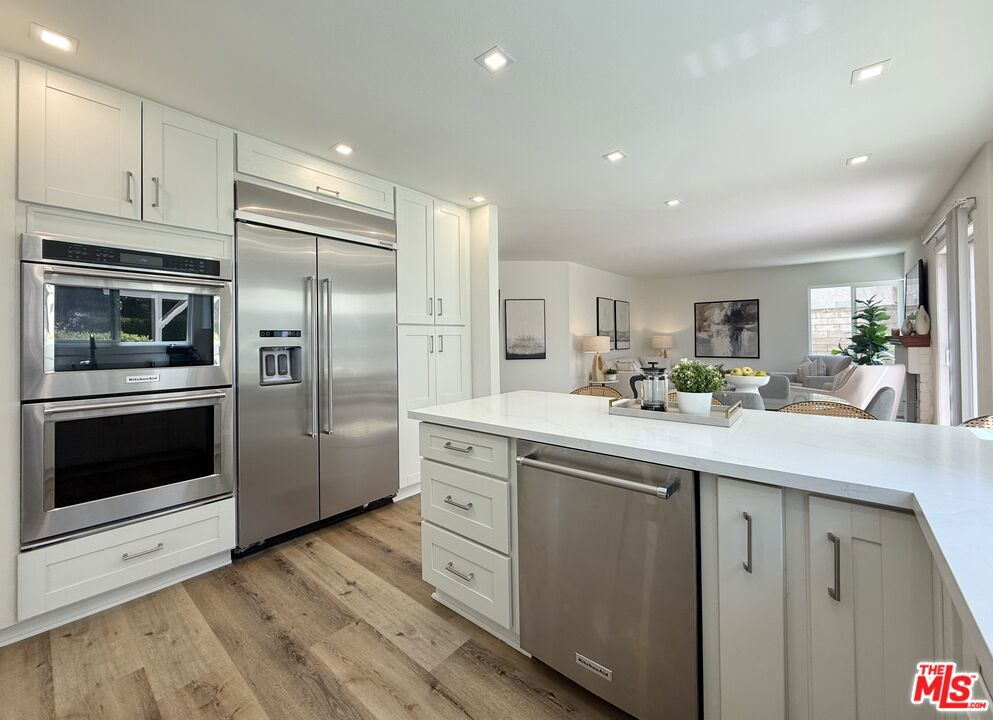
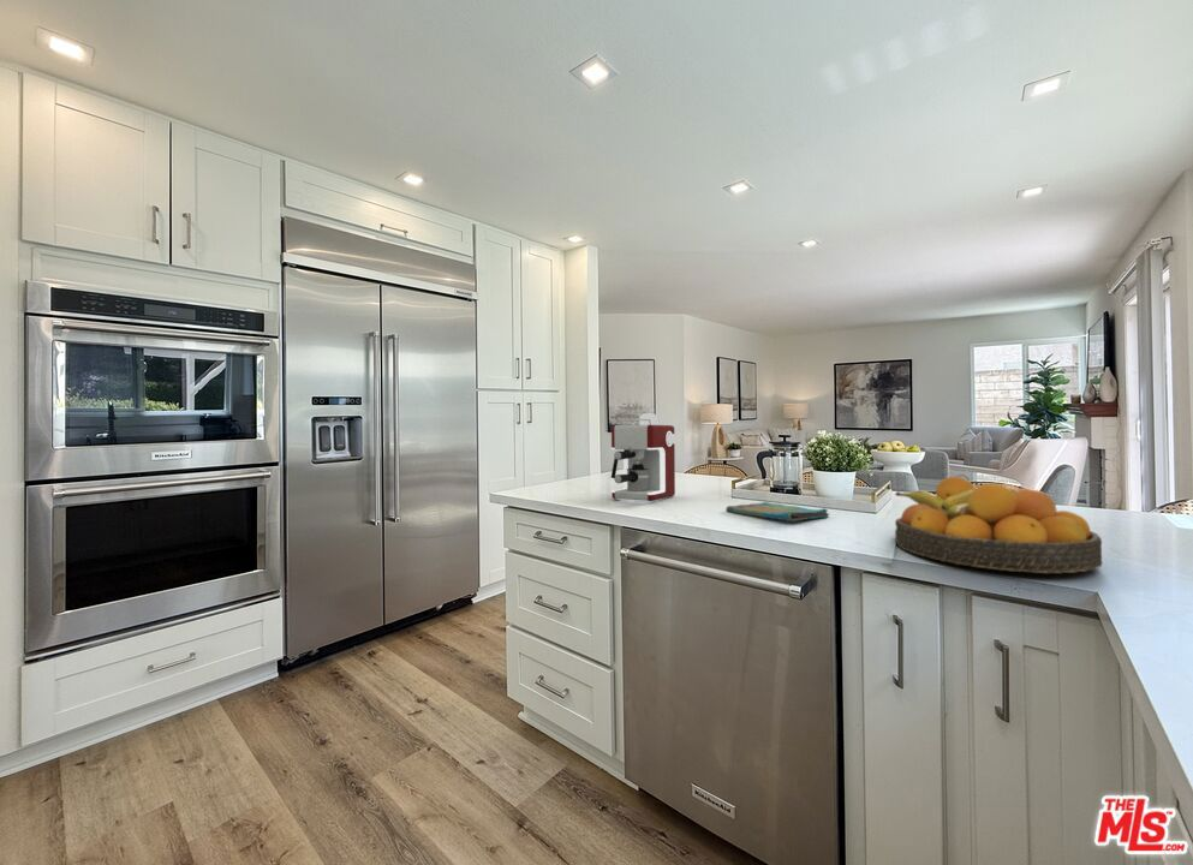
+ coffee maker [610,412,676,502]
+ fruit bowl [894,476,1104,574]
+ dish towel [724,501,830,523]
